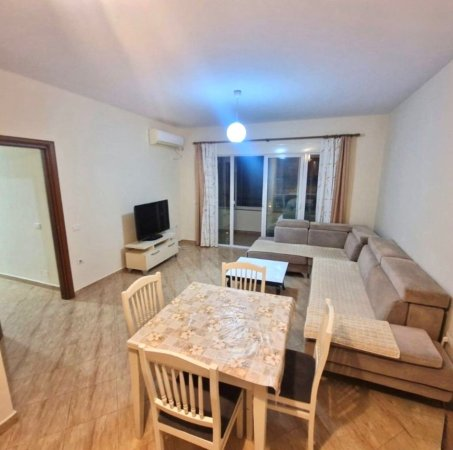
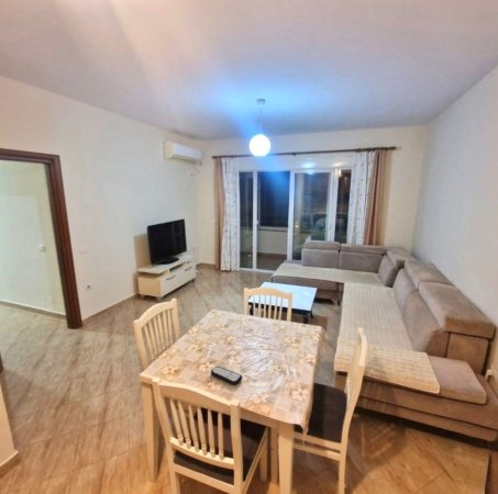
+ remote control [210,366,243,386]
